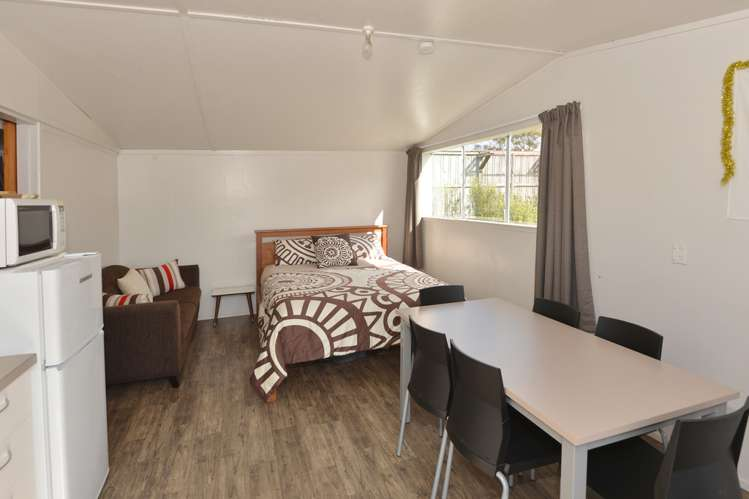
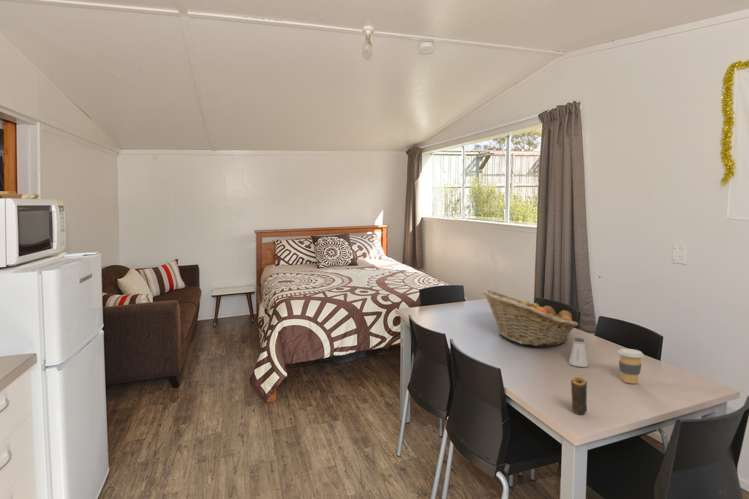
+ fruit basket [482,289,579,347]
+ candle [570,375,588,416]
+ saltshaker [568,337,590,368]
+ coffee cup [617,348,645,385]
